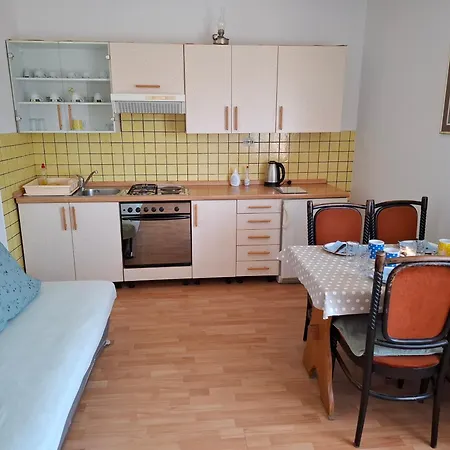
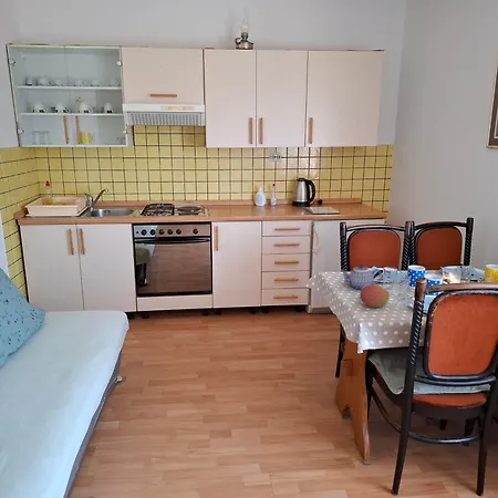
+ fruit [359,284,391,309]
+ teapot [340,263,383,291]
